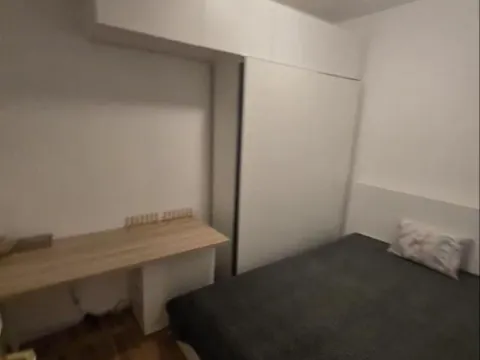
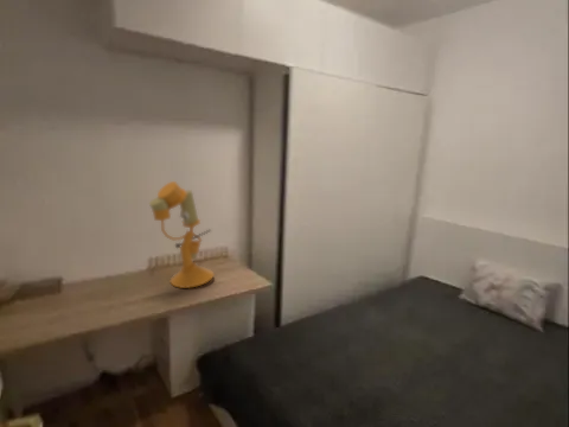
+ desk lamp [148,180,215,289]
